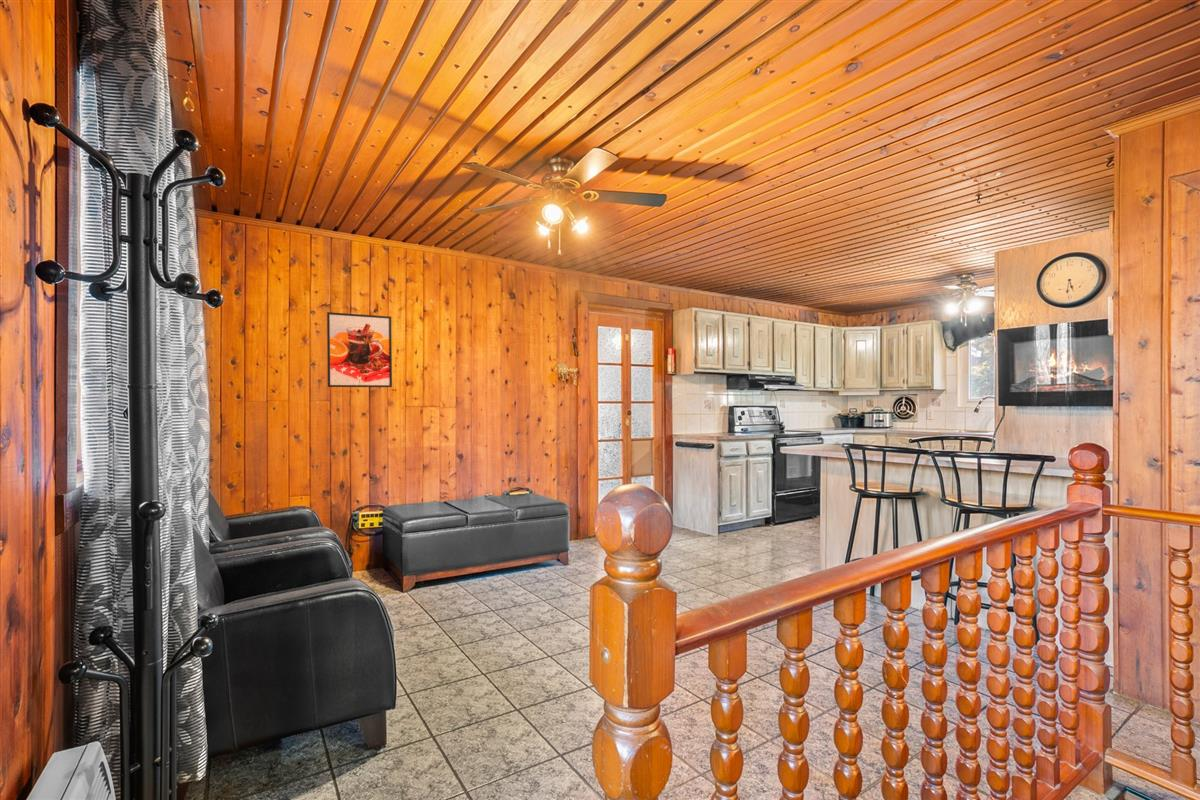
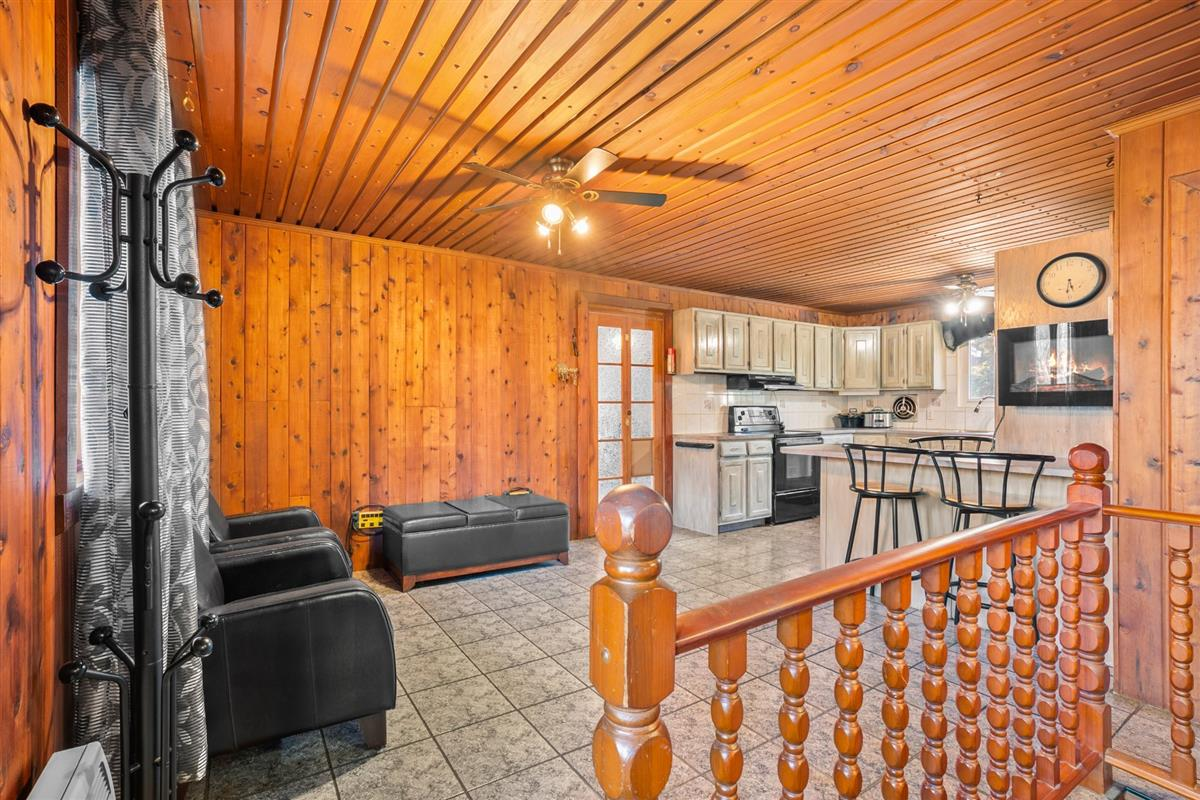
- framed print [326,311,393,388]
